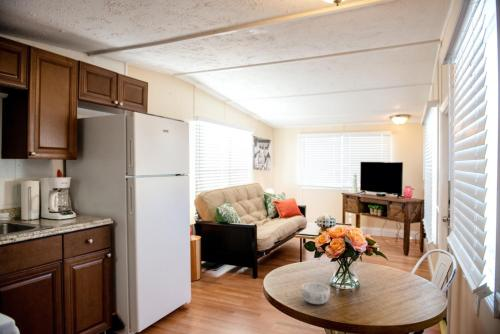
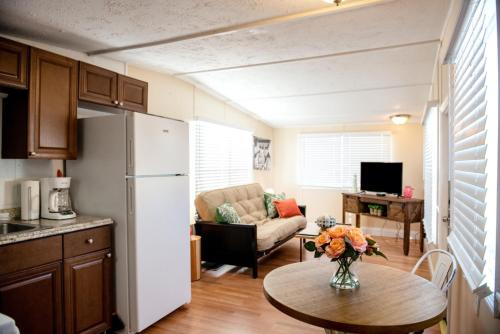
- decorative bowl [300,282,331,305]
